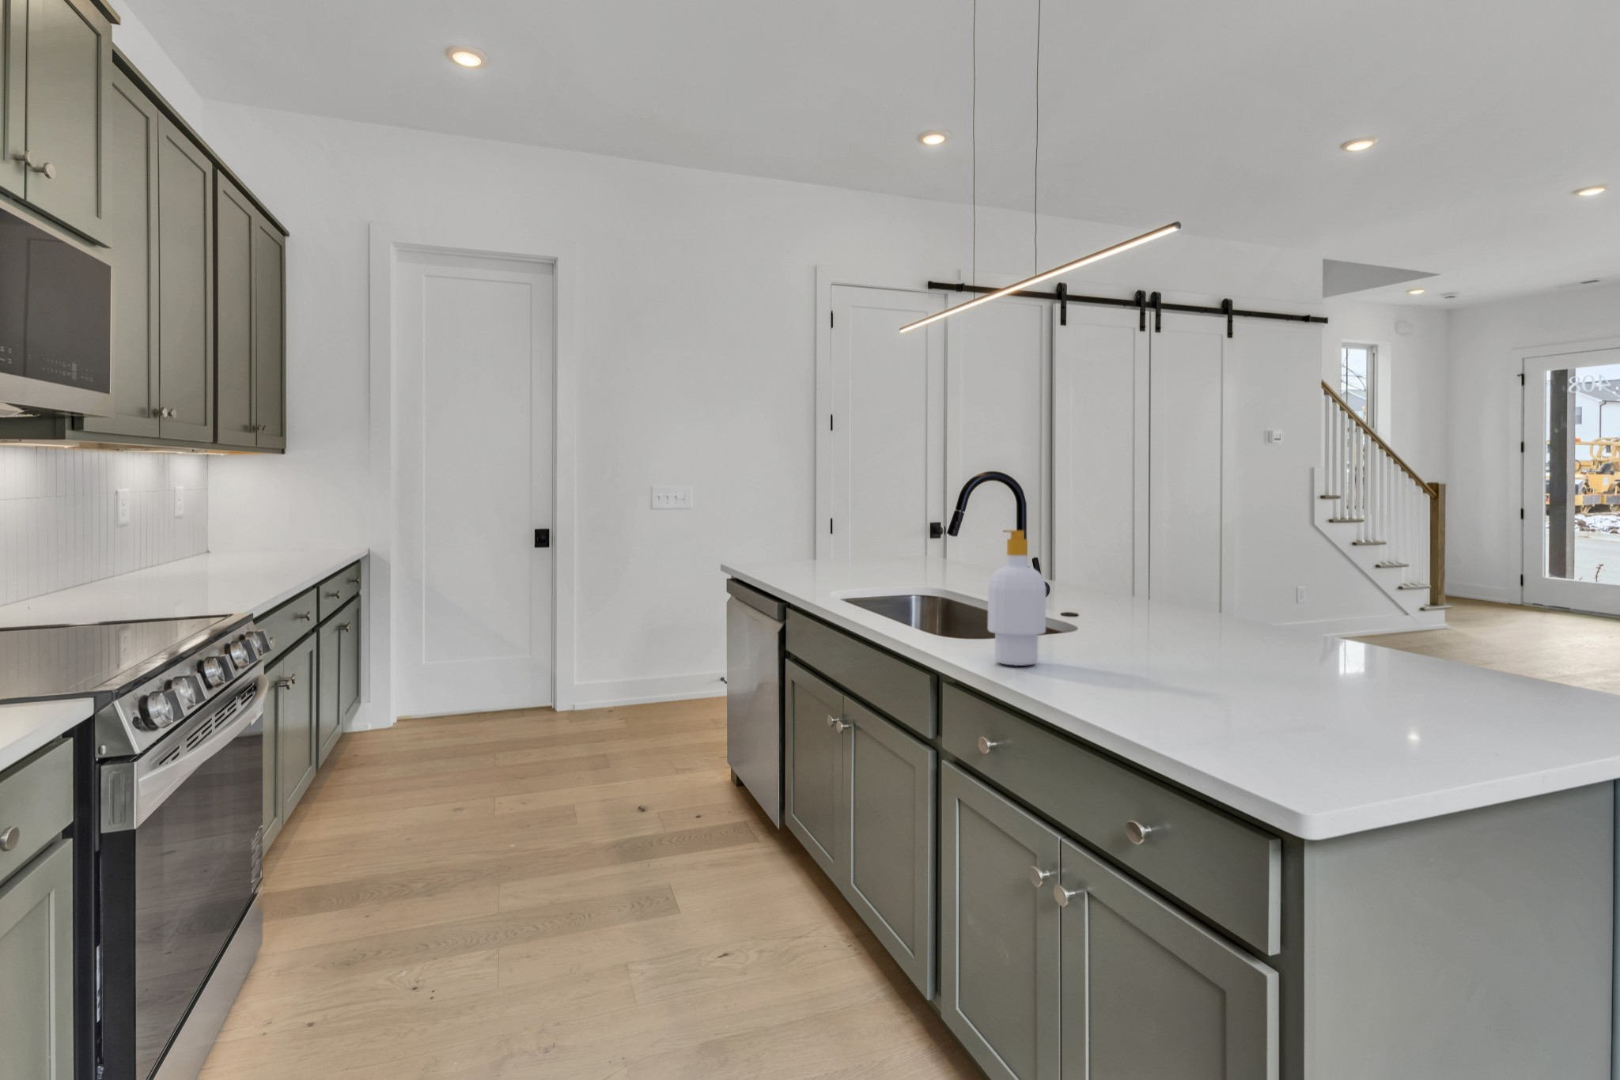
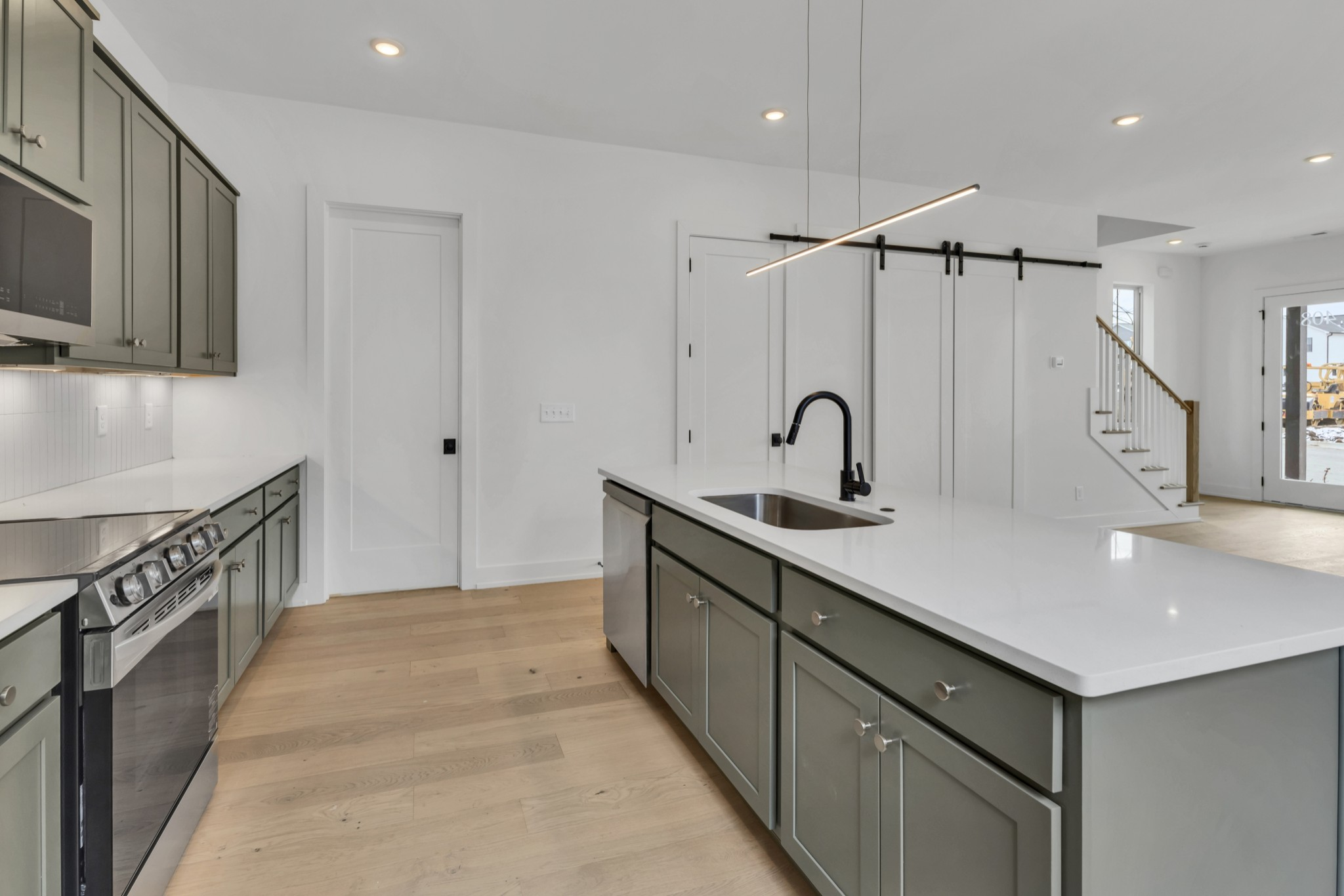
- soap bottle [987,529,1046,667]
